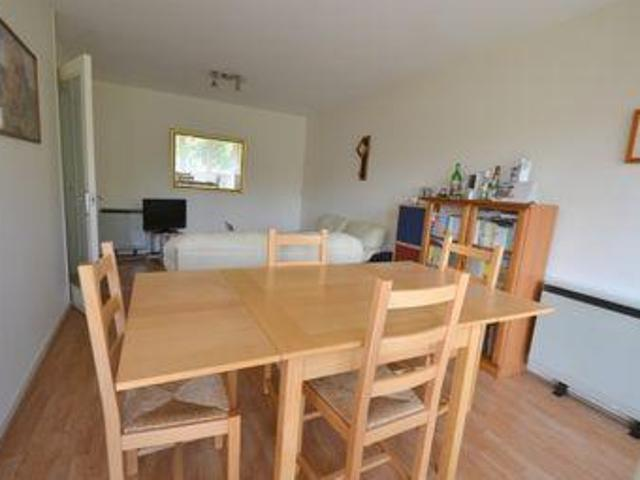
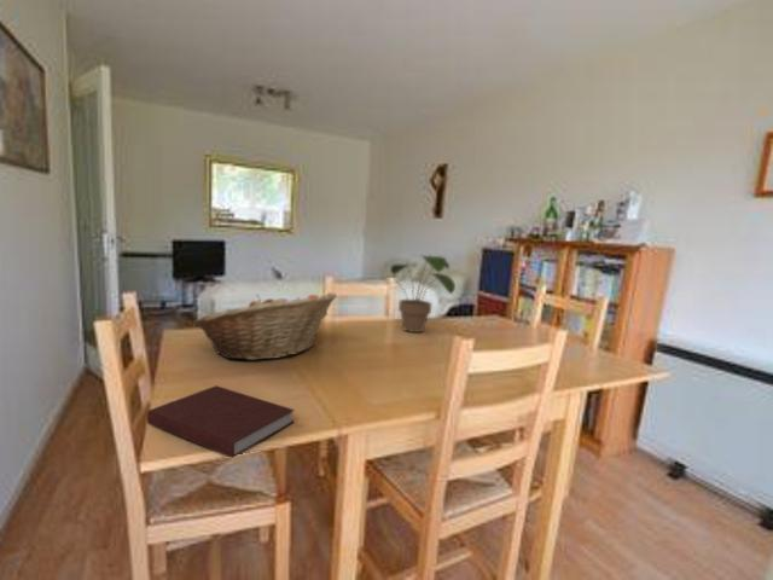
+ fruit basket [192,291,338,361]
+ notebook [146,384,296,459]
+ potted plant [373,254,457,334]
